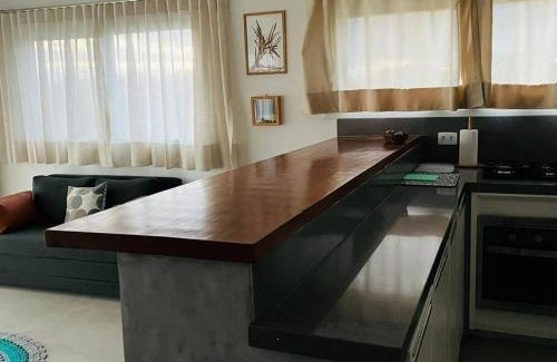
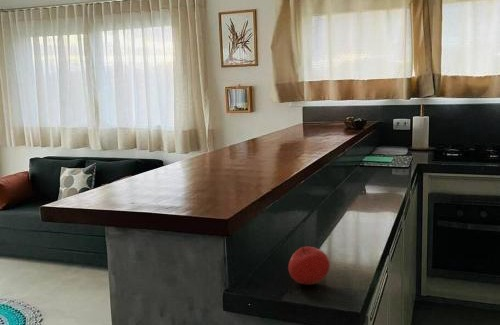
+ fruit [287,245,331,286]
